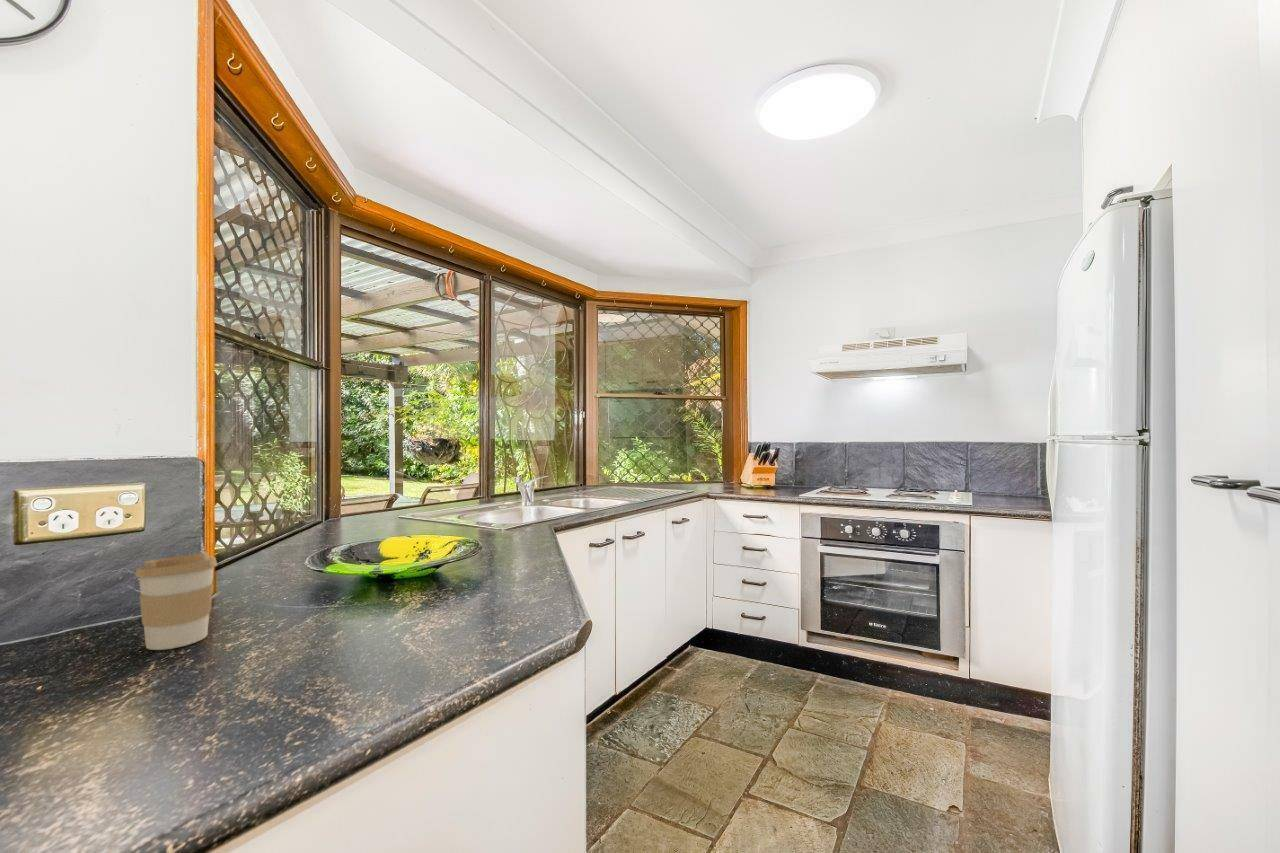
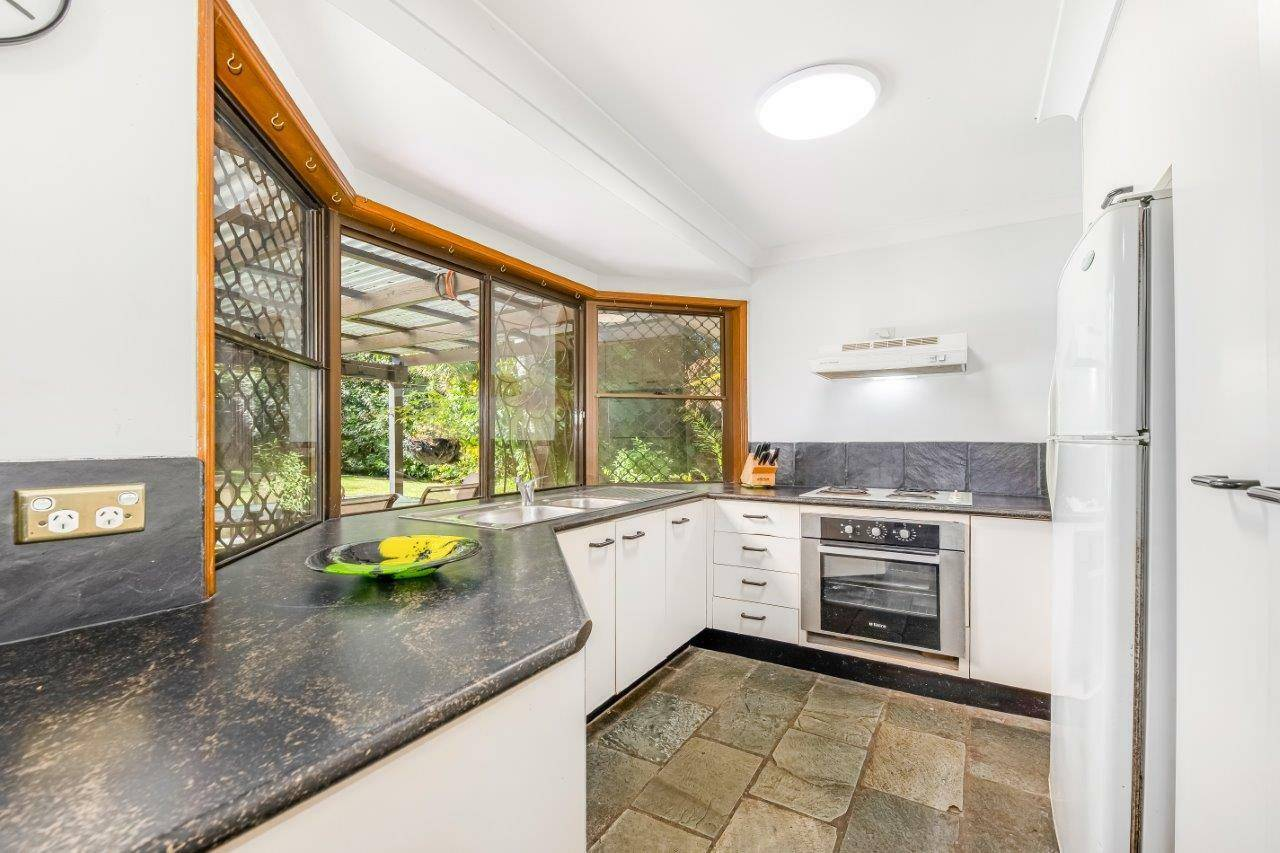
- coffee cup [134,551,218,651]
